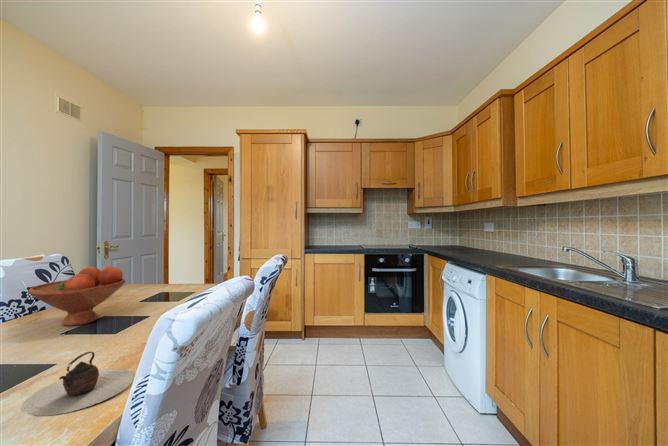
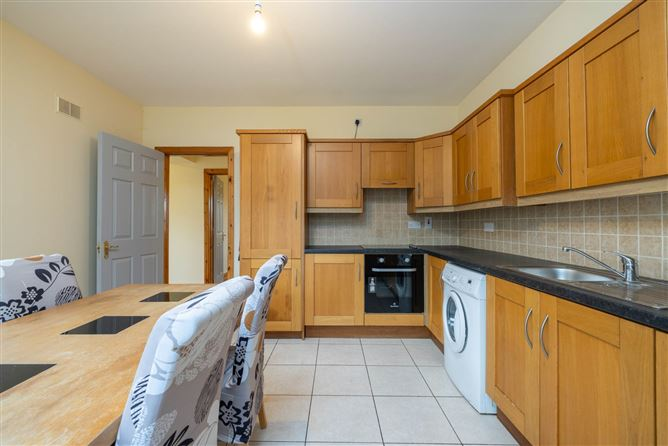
- fruit bowl [27,265,127,327]
- teapot [20,351,135,417]
